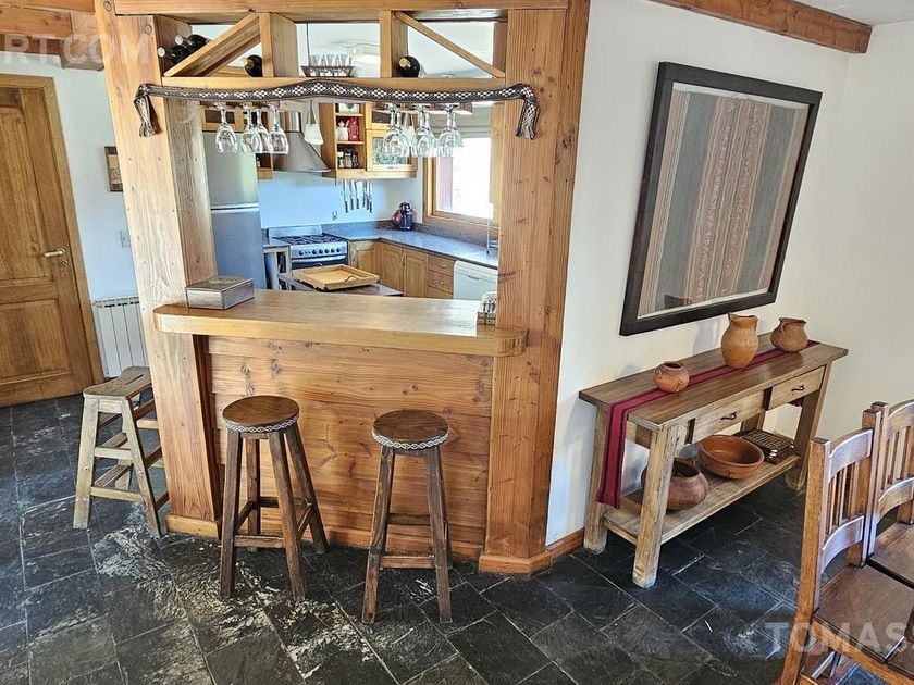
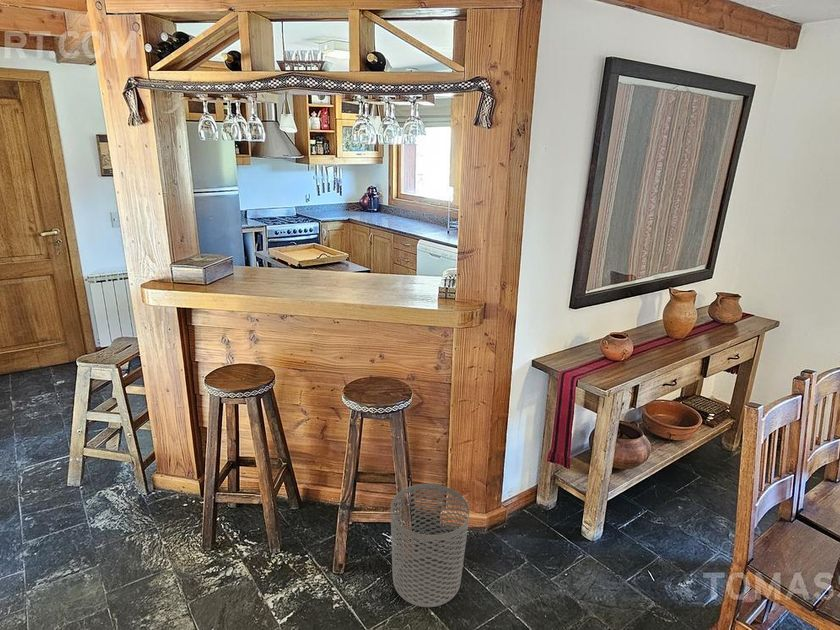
+ waste bin [390,483,470,608]
